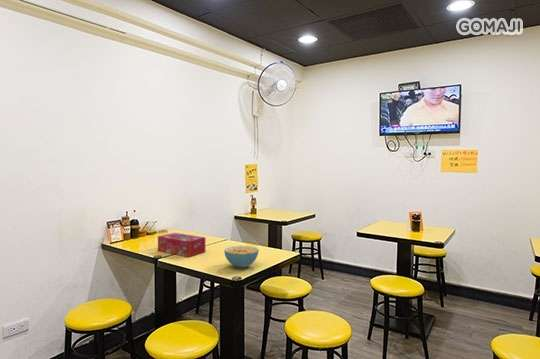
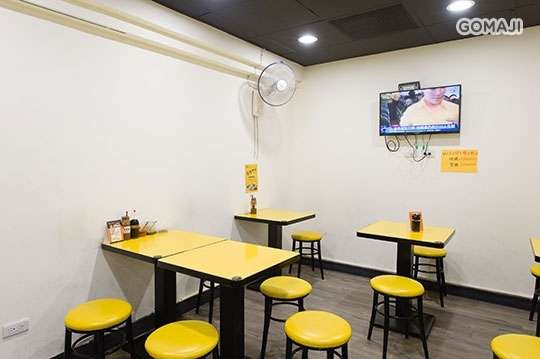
- tissue box [157,232,206,258]
- cereal bowl [223,245,260,269]
